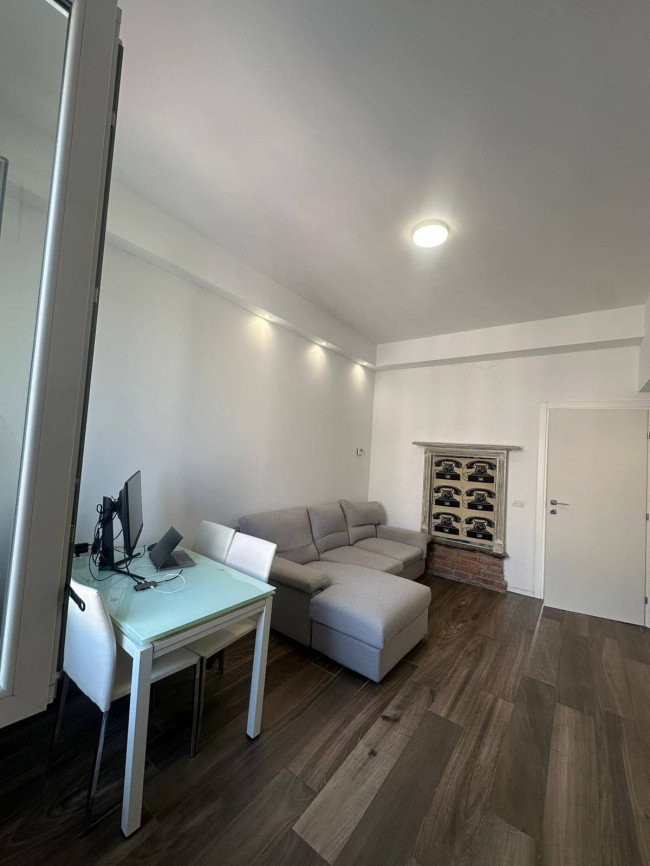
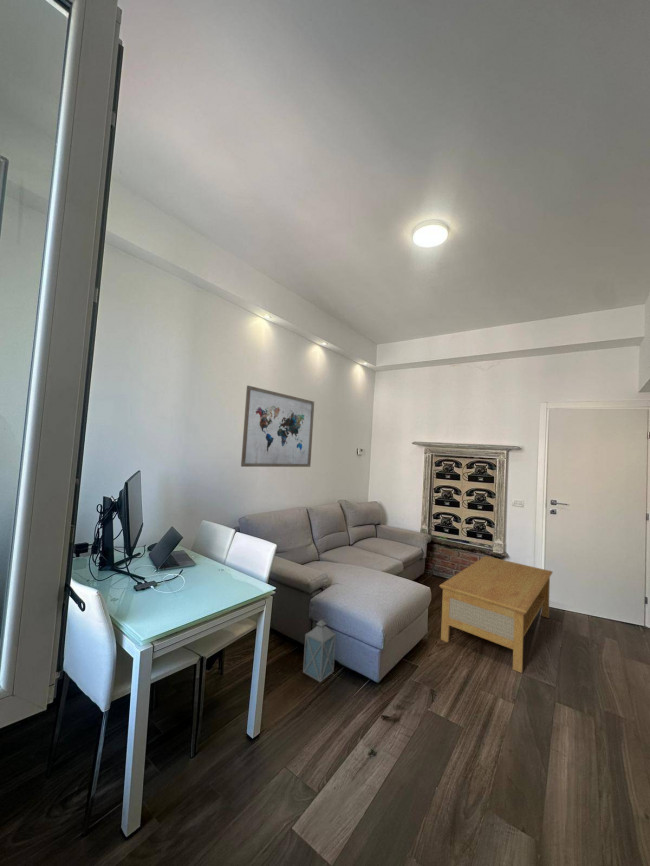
+ lantern [302,618,337,683]
+ coffee table [438,555,554,674]
+ wall art [240,385,315,468]
